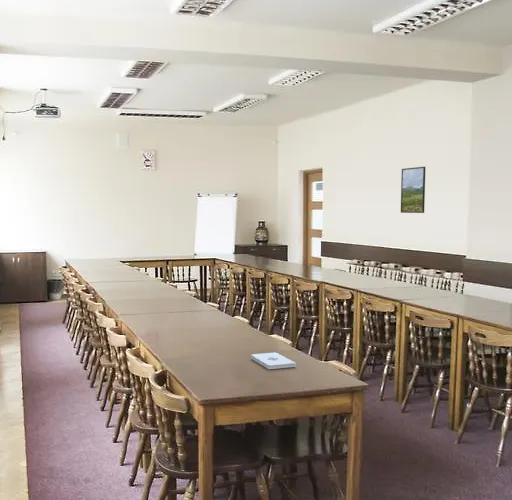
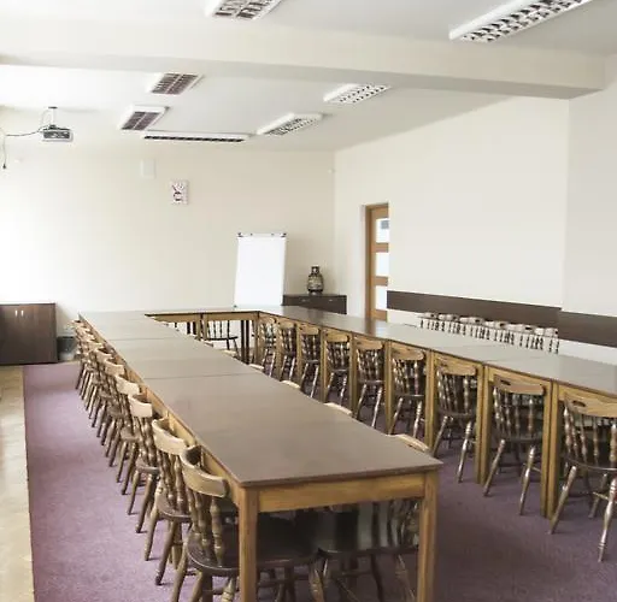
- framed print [400,166,426,214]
- notepad [250,352,297,370]
